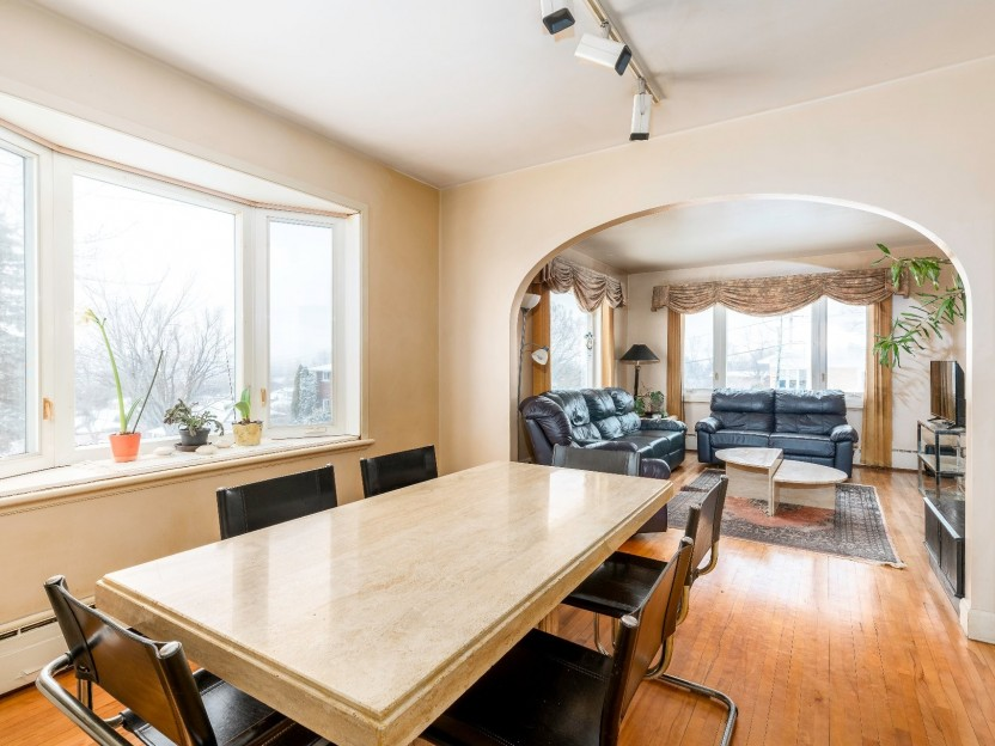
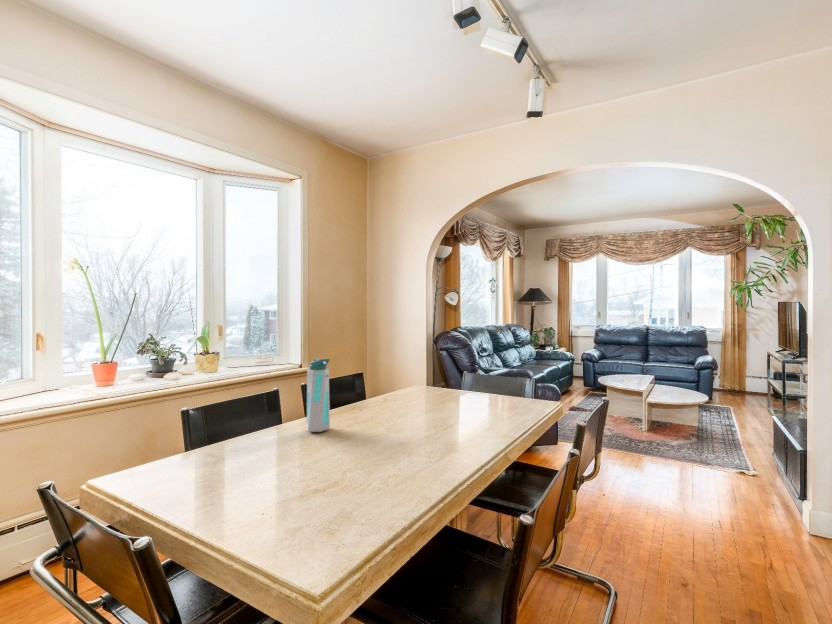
+ water bottle [306,358,331,433]
